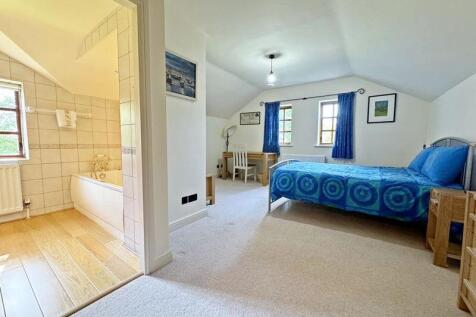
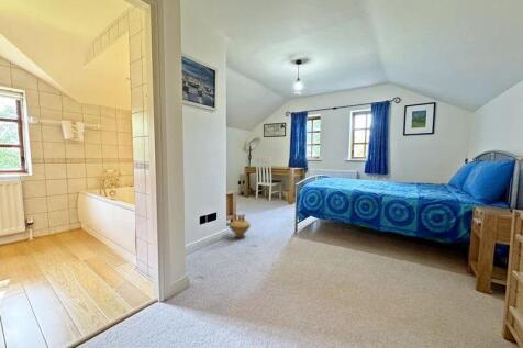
+ ceramic jug [229,213,252,240]
